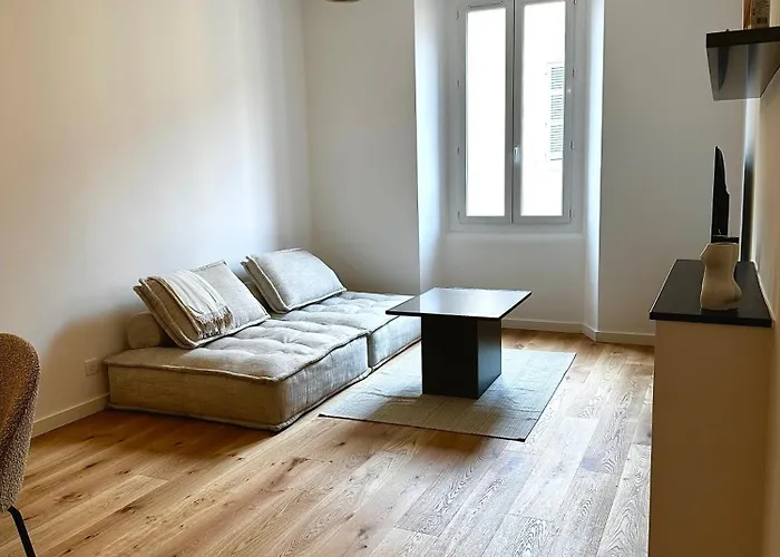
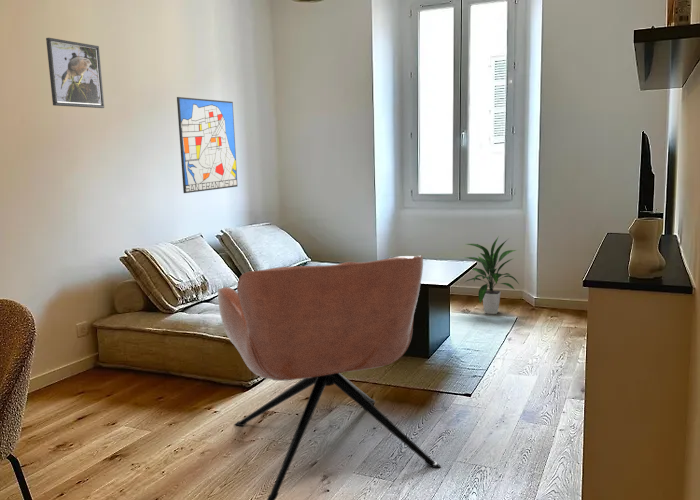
+ armchair [217,255,442,500]
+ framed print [45,37,105,109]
+ indoor plant [464,235,520,315]
+ wall art [176,96,238,194]
